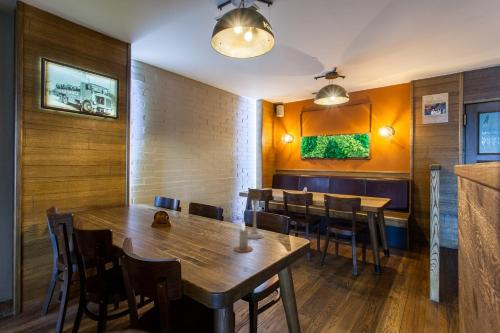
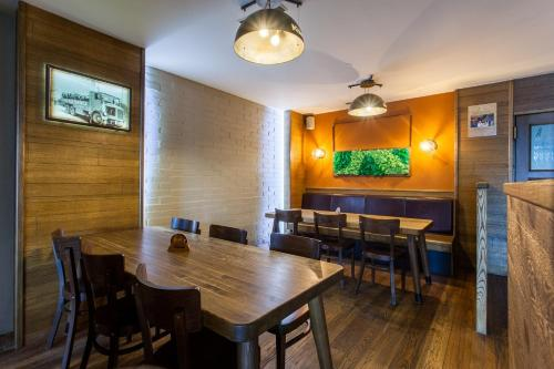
- candle holder [248,188,265,240]
- candle [233,221,254,253]
